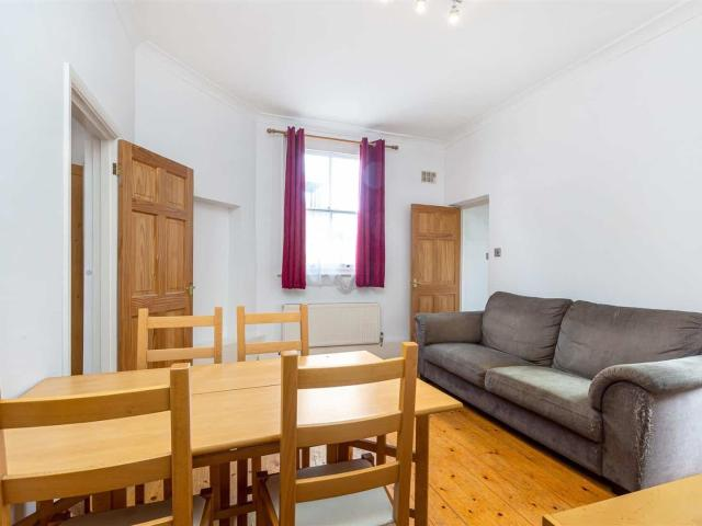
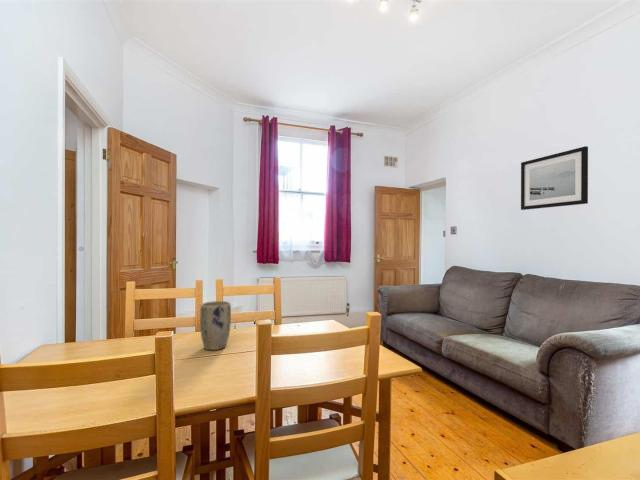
+ wall art [520,145,589,211]
+ plant pot [199,300,232,351]
